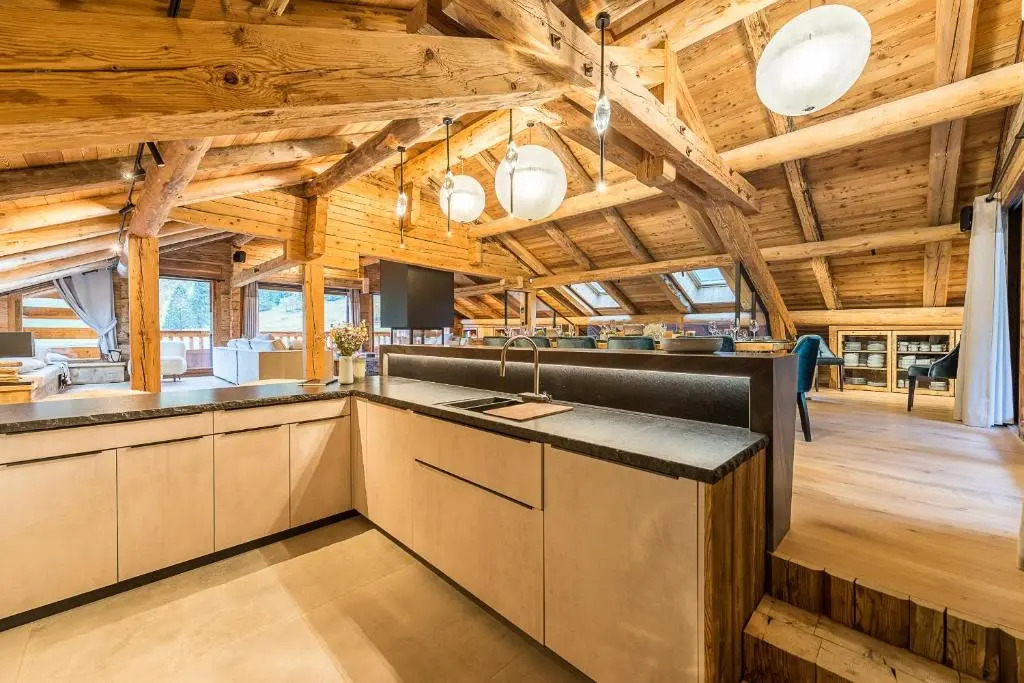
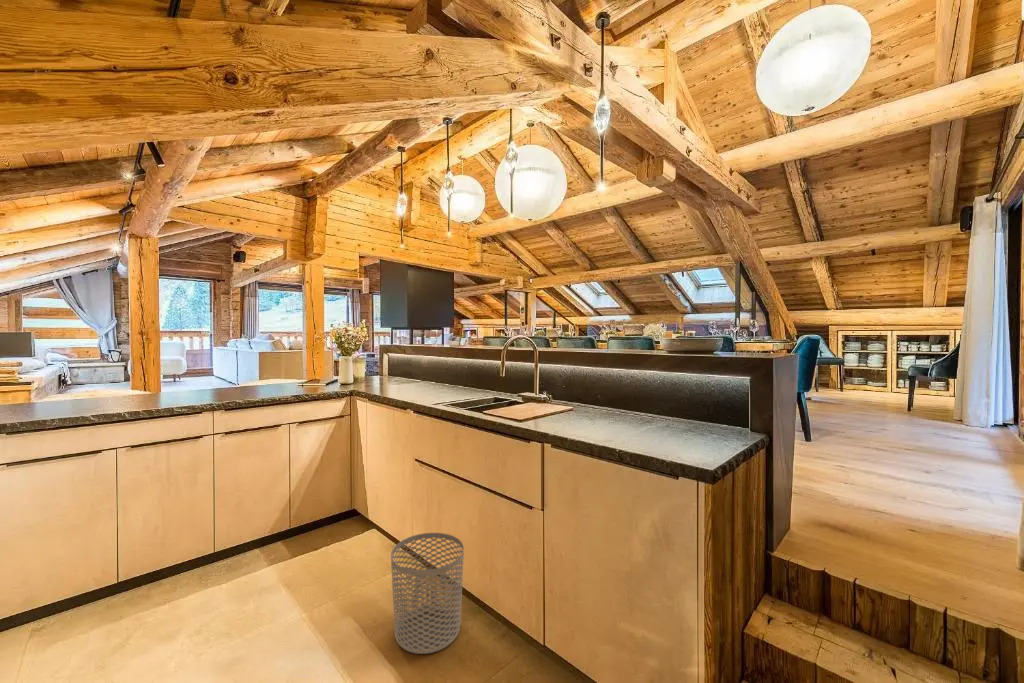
+ waste bin [390,532,465,655]
